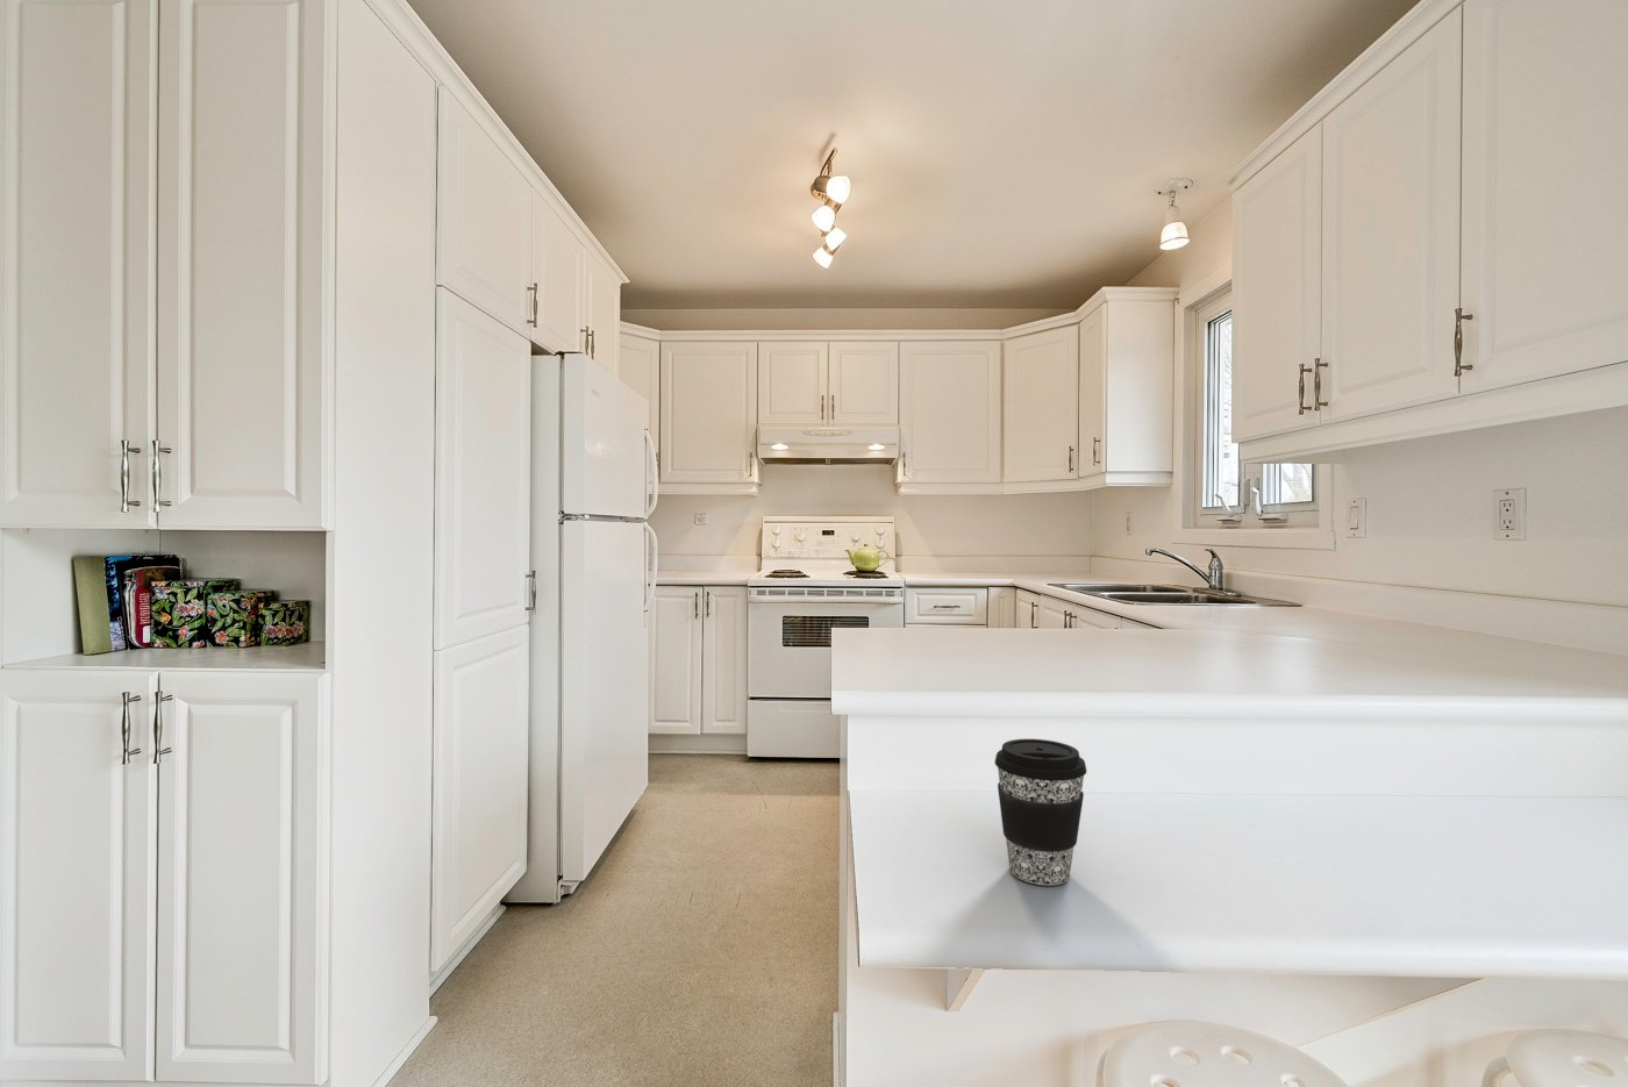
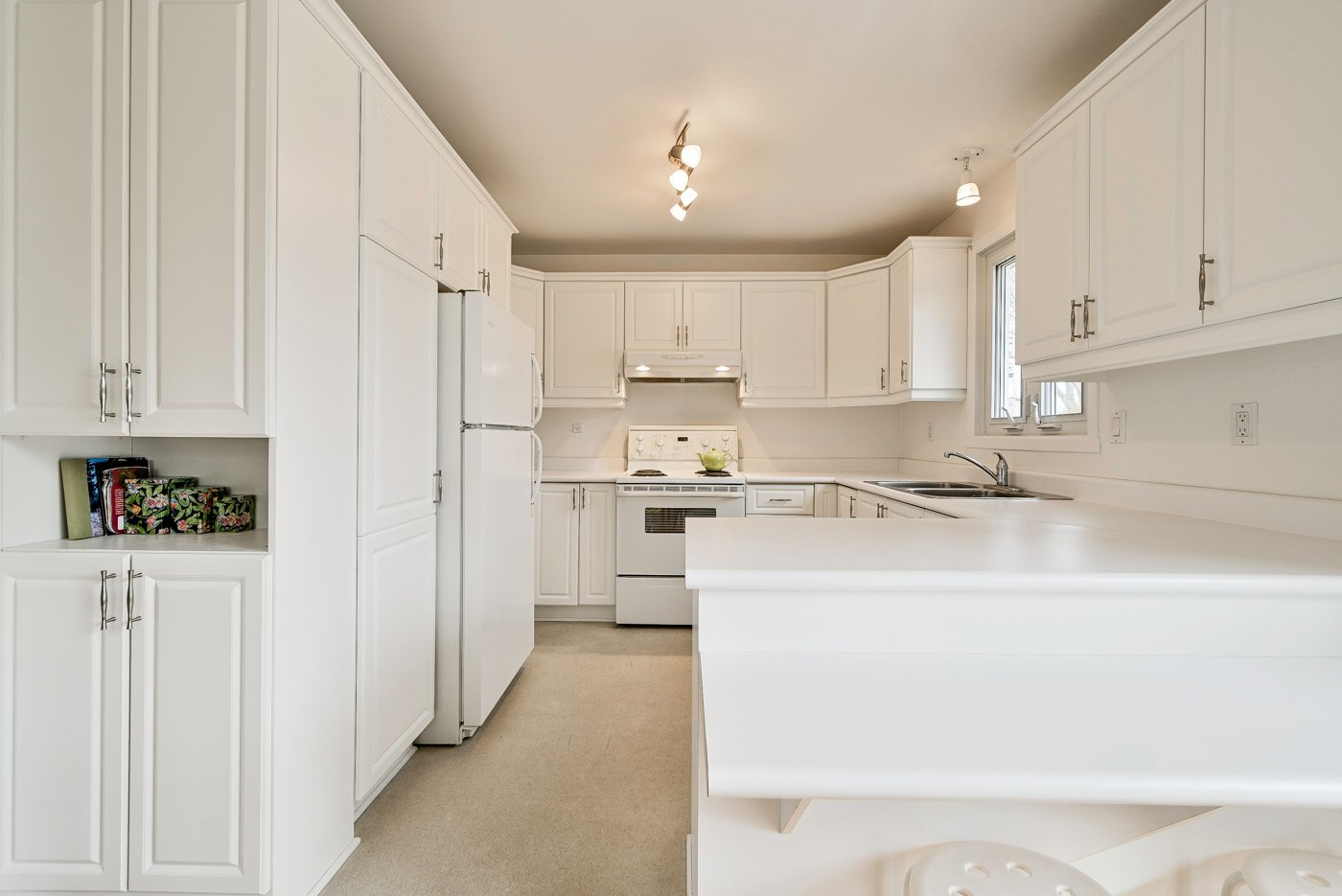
- coffee cup [995,739,1087,886]
